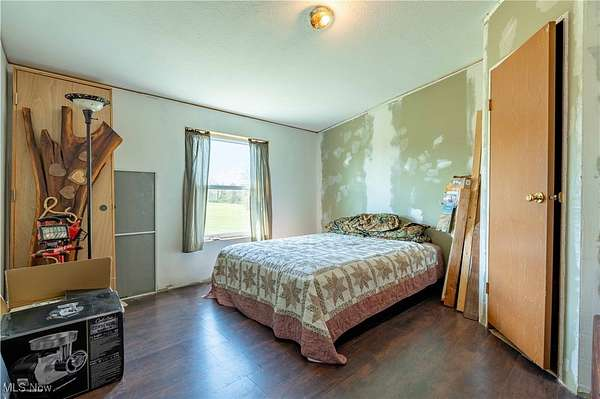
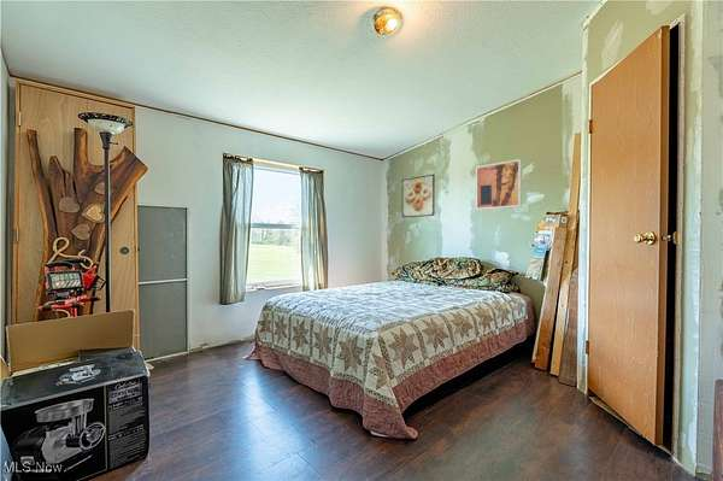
+ wall art [475,158,523,211]
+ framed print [401,174,436,219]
